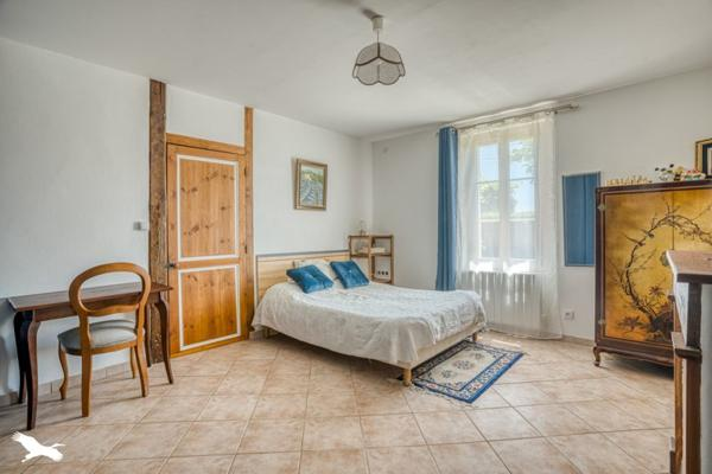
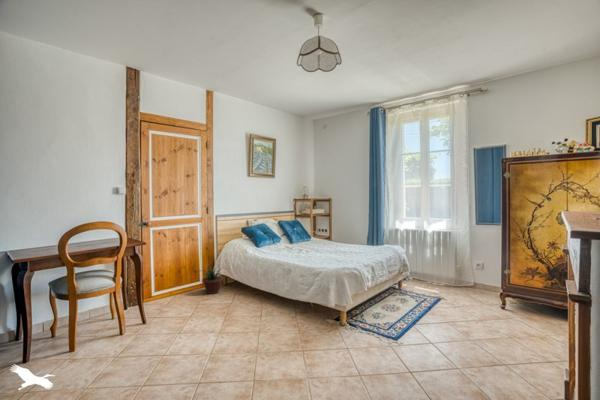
+ potted plant [197,266,225,295]
